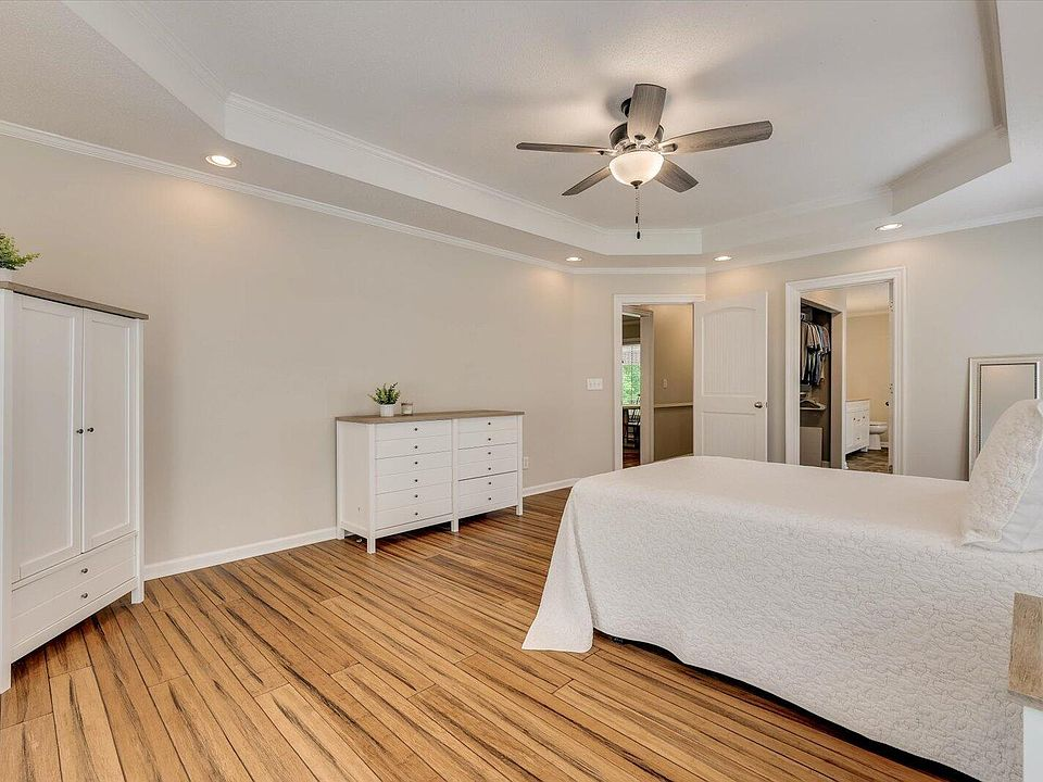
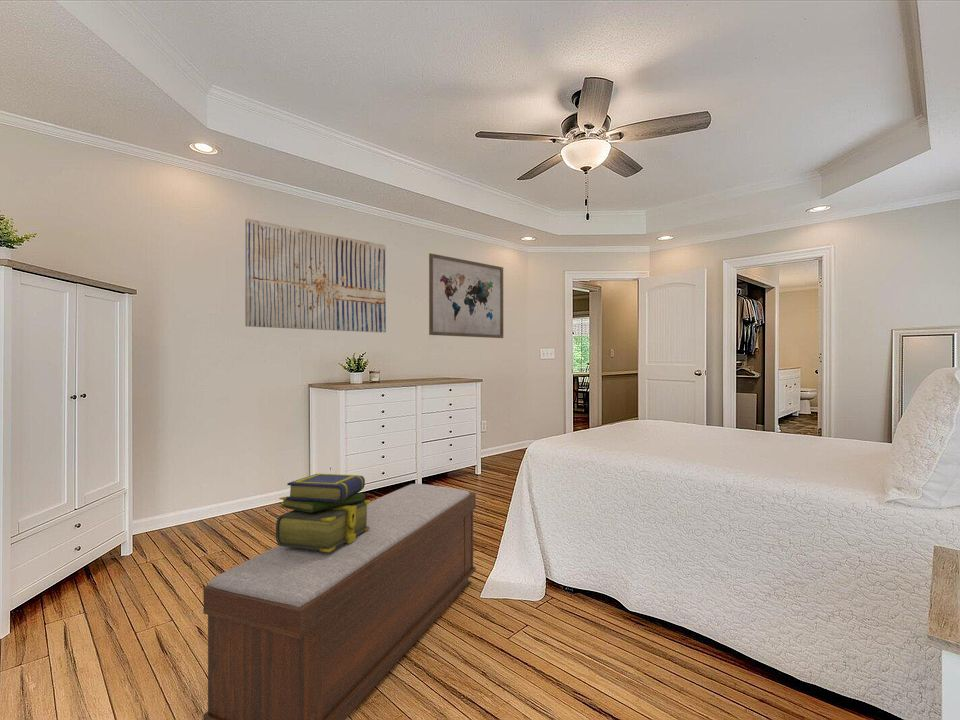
+ wall art [244,218,387,334]
+ stack of books [275,473,371,552]
+ bench [202,483,477,720]
+ wall art [428,253,504,339]
